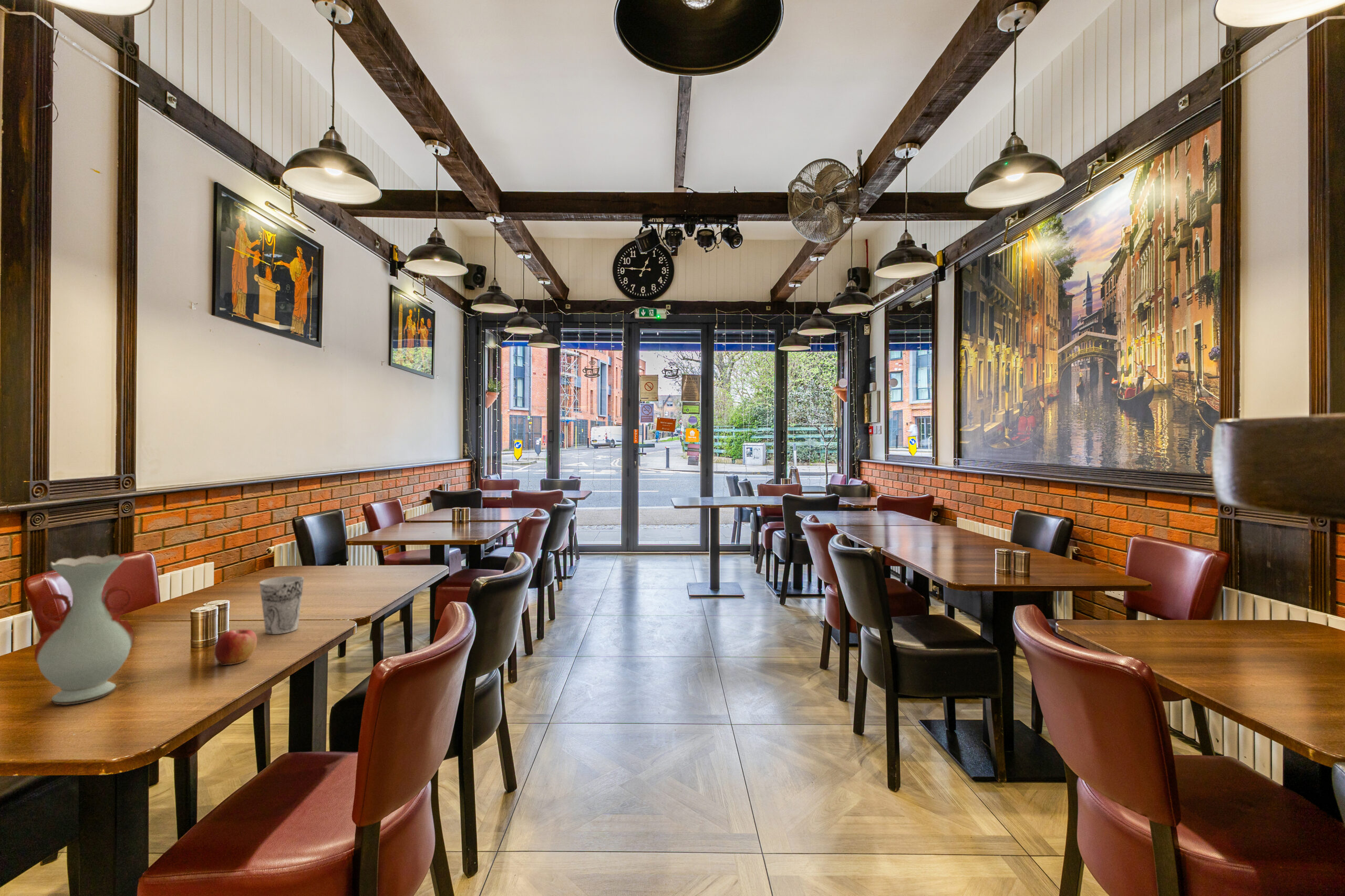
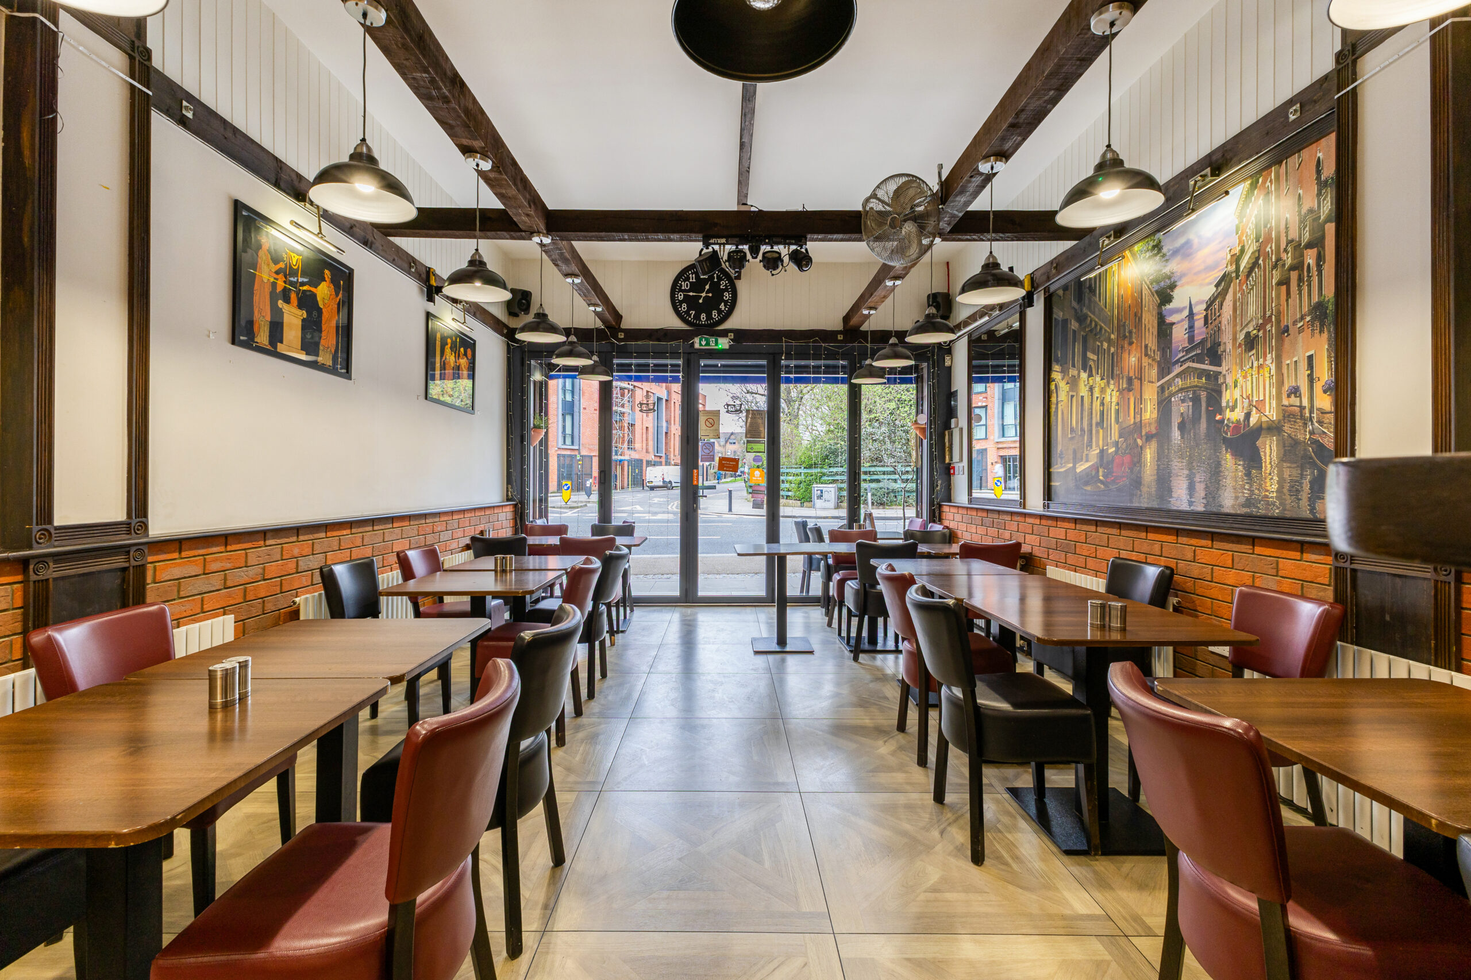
- apple [214,629,257,666]
- vase [34,554,135,705]
- cup [259,576,305,635]
